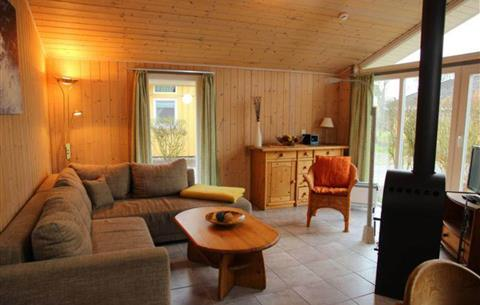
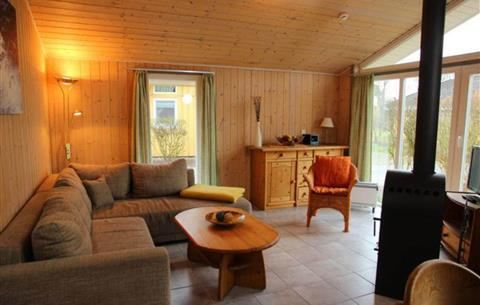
- floor lamp [323,77,377,244]
